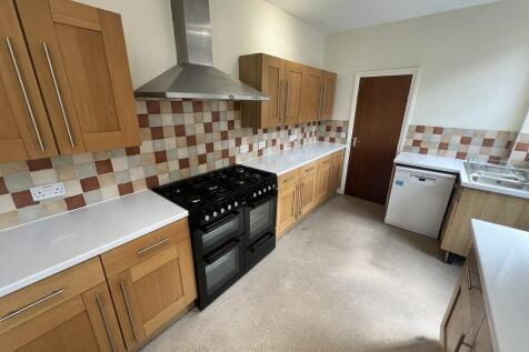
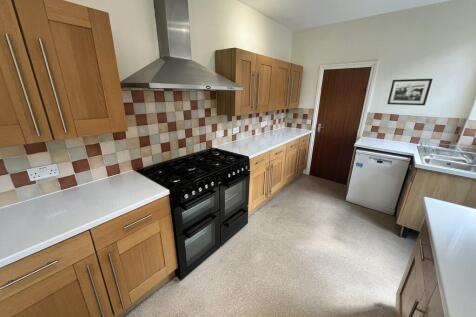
+ picture frame [386,78,434,106]
